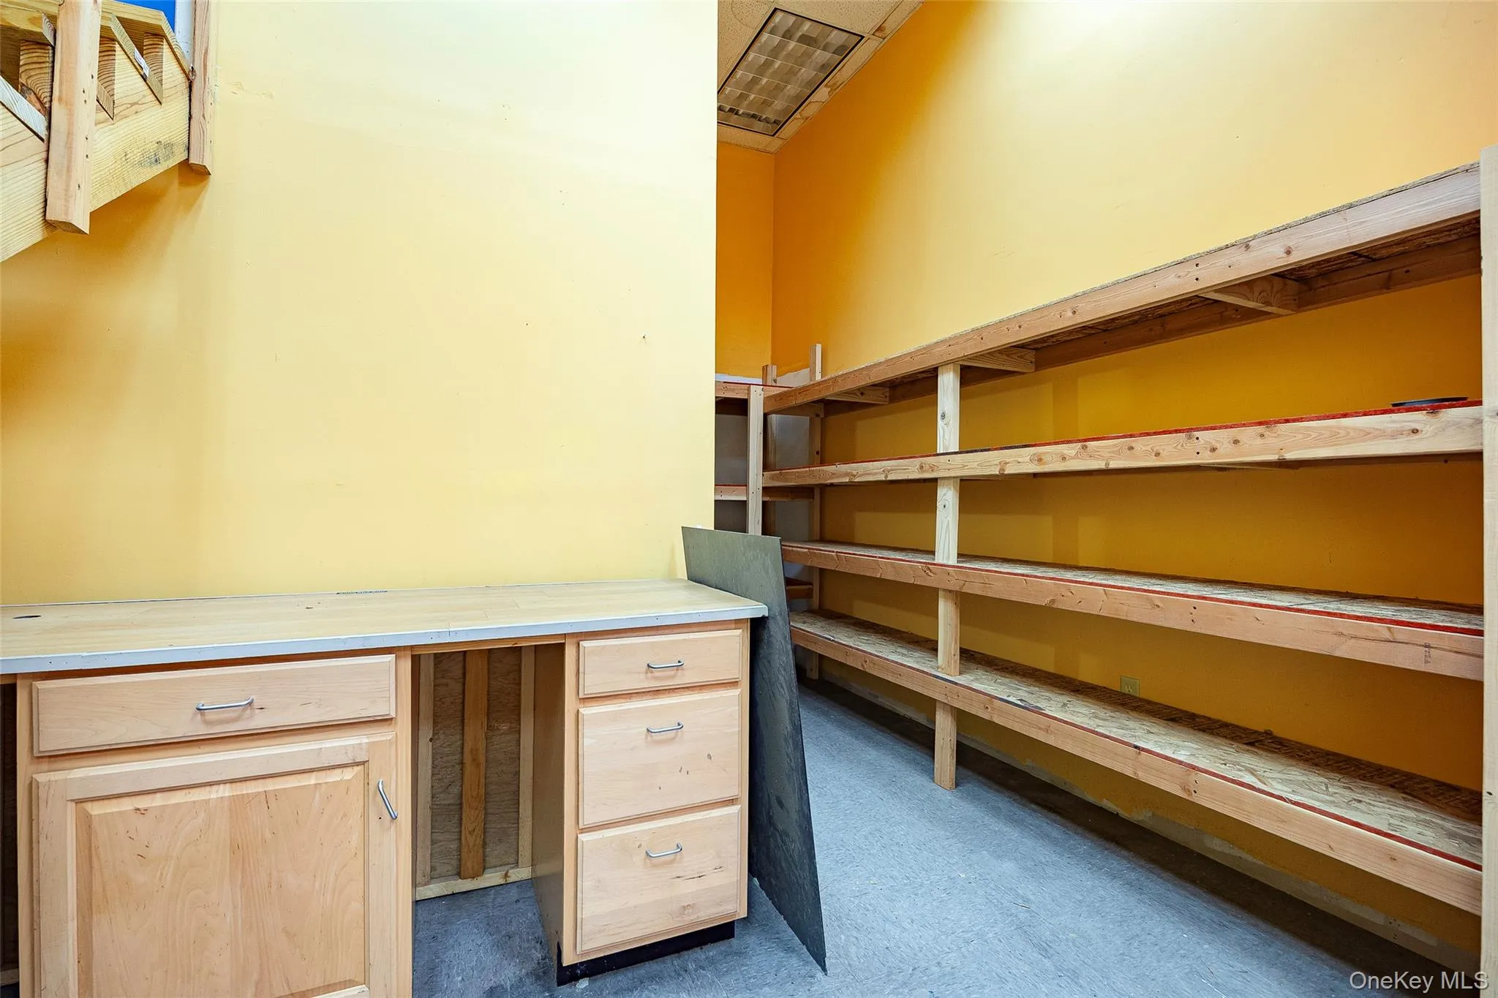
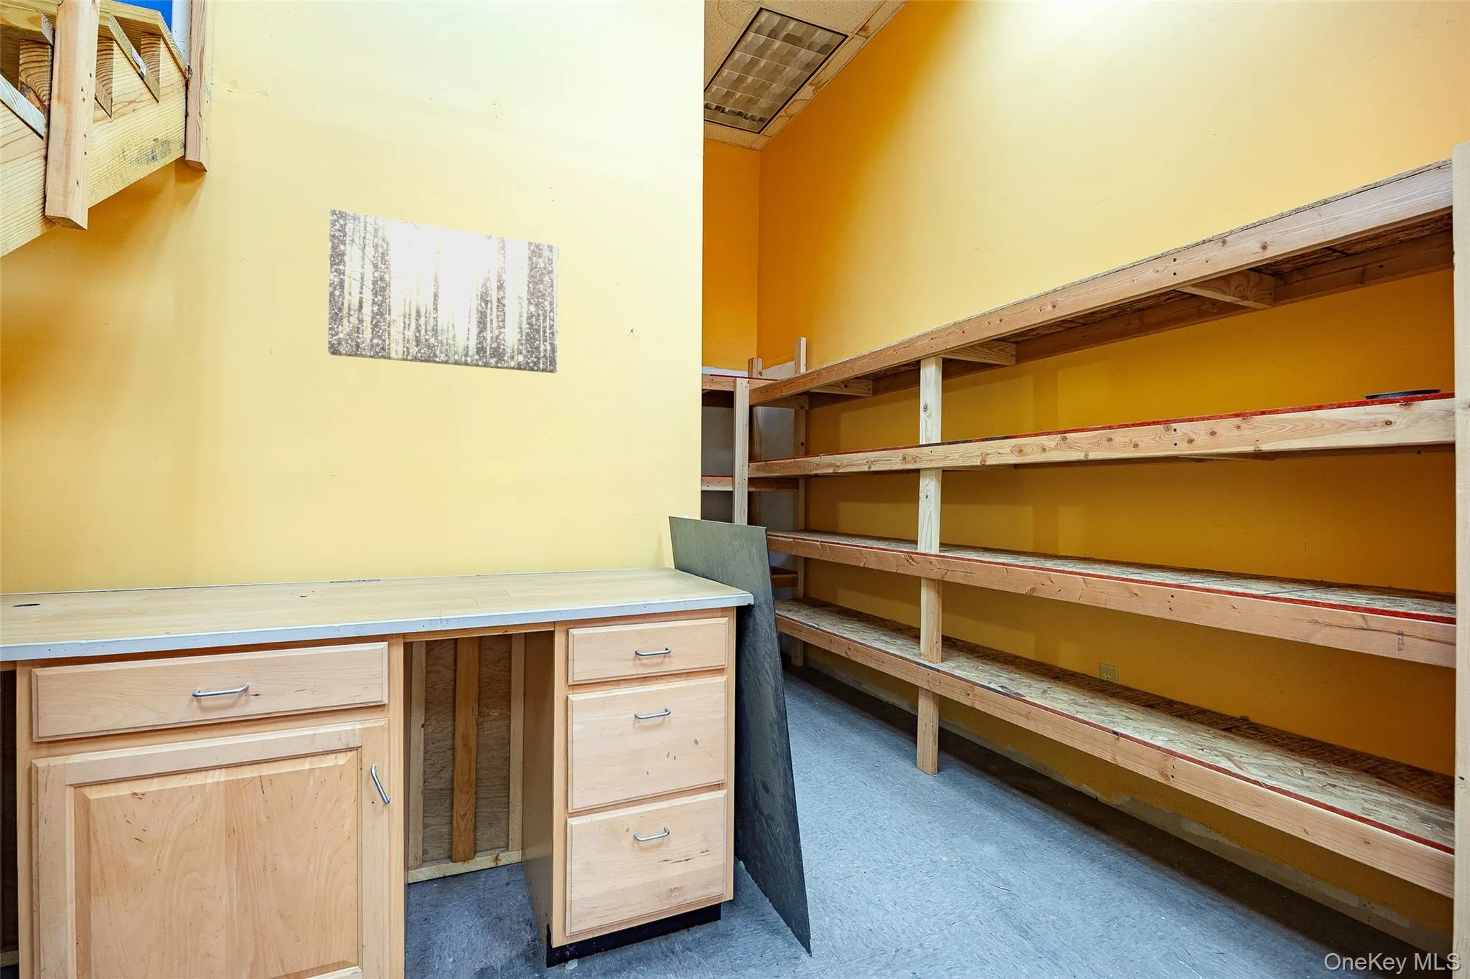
+ wall art [327,209,560,374]
